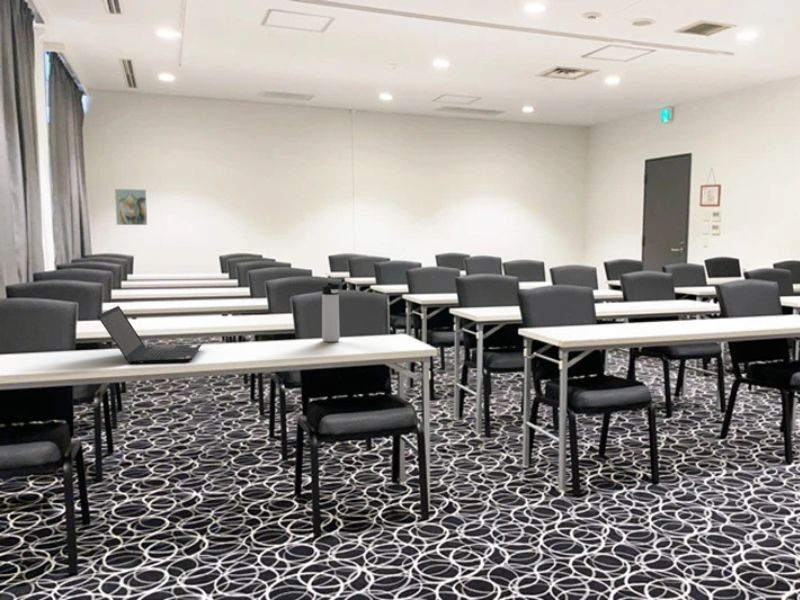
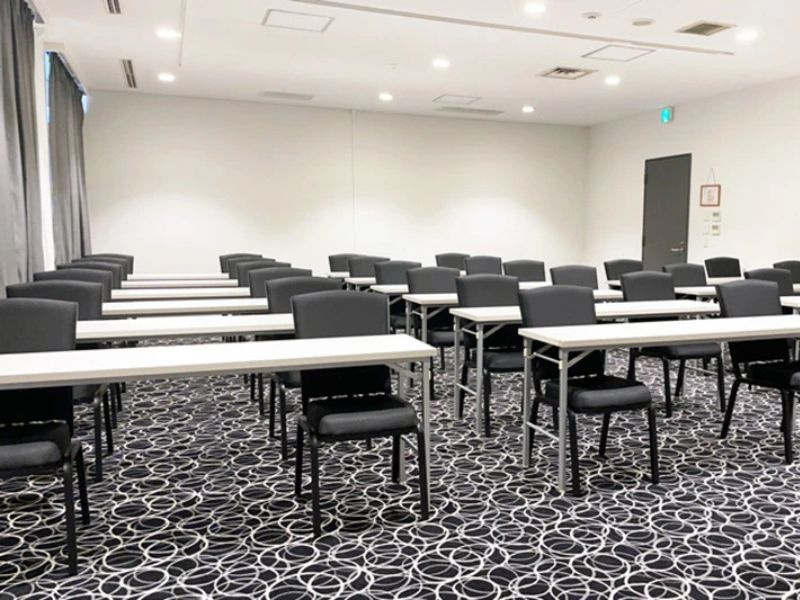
- laptop computer [96,305,203,365]
- wall art [114,188,148,226]
- thermos bottle [321,282,341,343]
